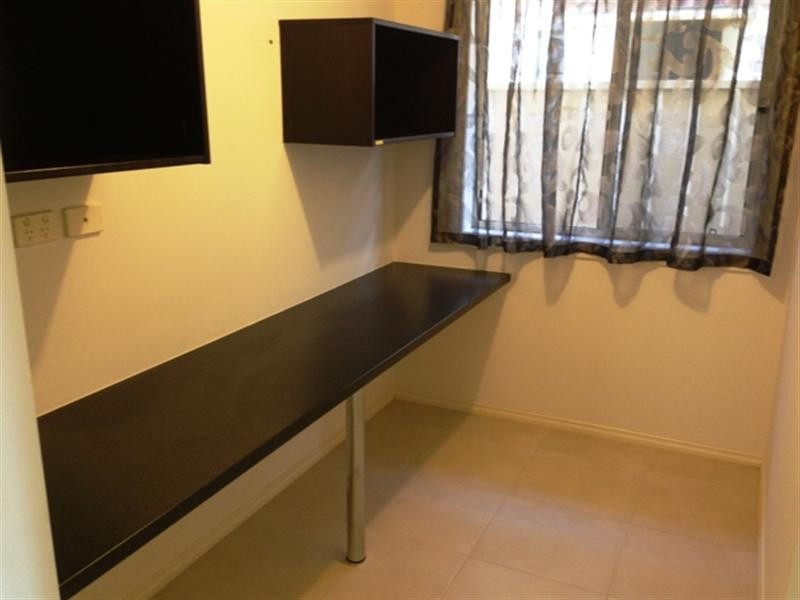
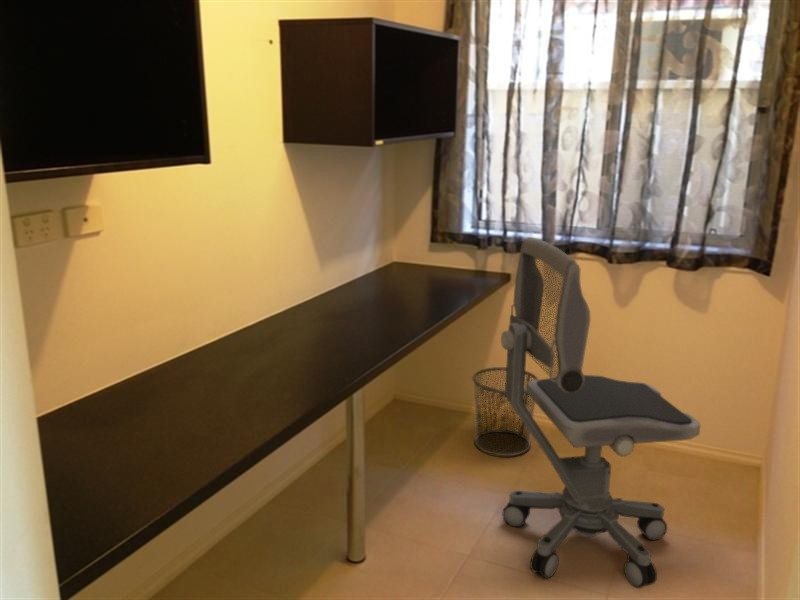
+ waste bin [471,366,540,457]
+ office chair [500,236,701,589]
